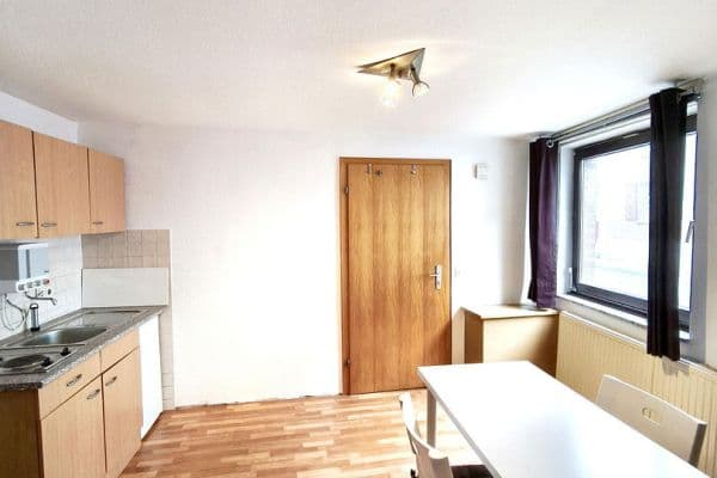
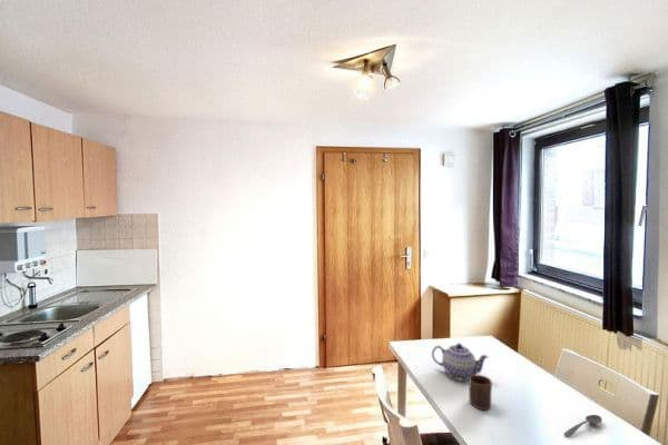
+ soupspoon [563,414,603,438]
+ teapot [431,343,490,380]
+ cup [468,374,493,412]
